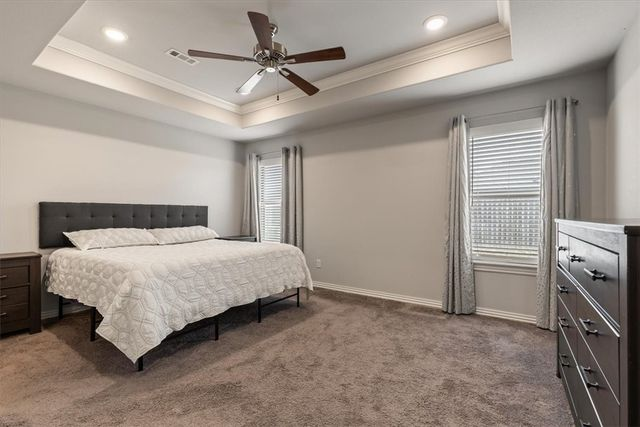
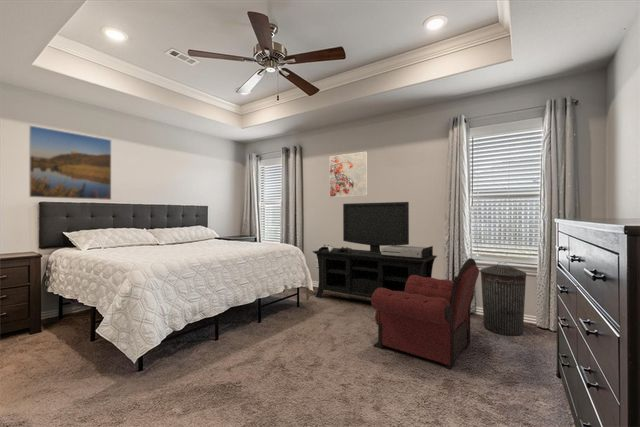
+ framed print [28,125,112,201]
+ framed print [329,151,368,198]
+ media console [311,201,438,299]
+ trash can [480,262,527,337]
+ armchair [370,257,480,370]
